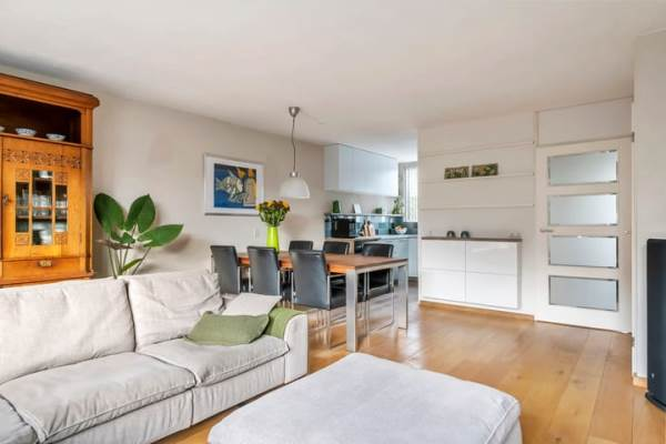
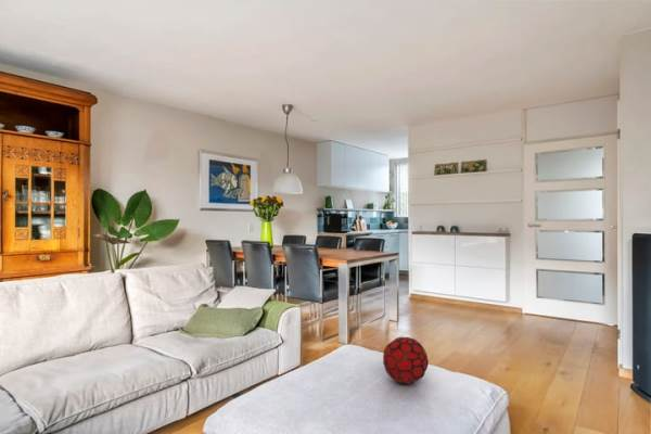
+ decorative orb [382,336,430,385]
